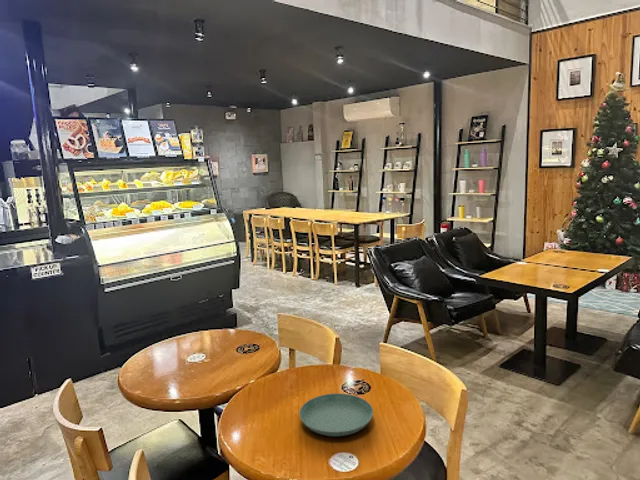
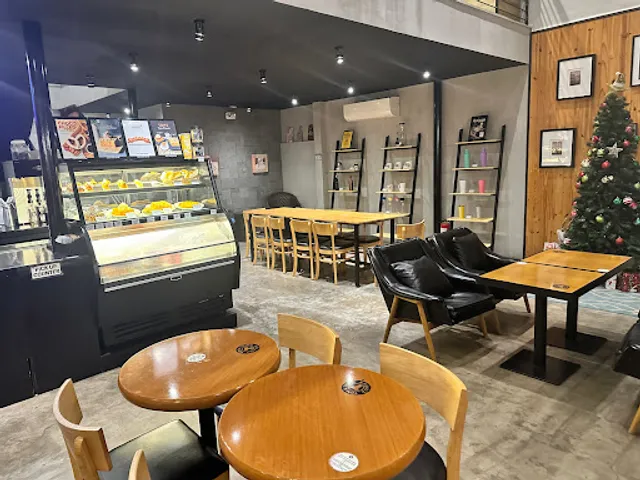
- saucer [298,392,374,437]
